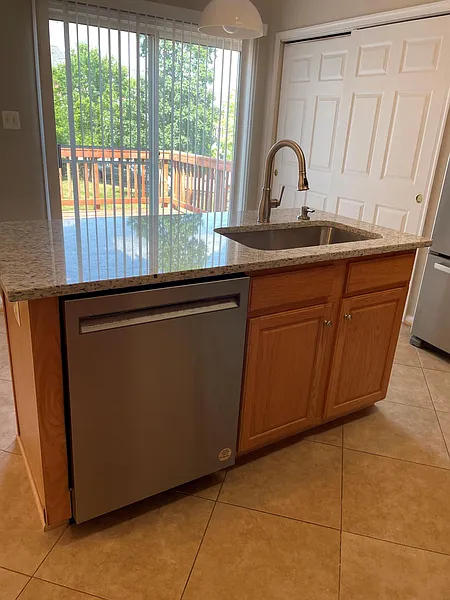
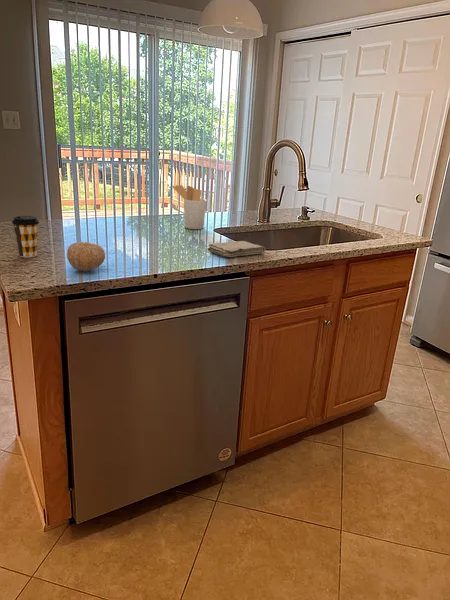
+ coffee cup [11,215,40,258]
+ utensil holder [171,184,207,230]
+ washcloth [207,240,266,258]
+ fruit [66,241,106,272]
